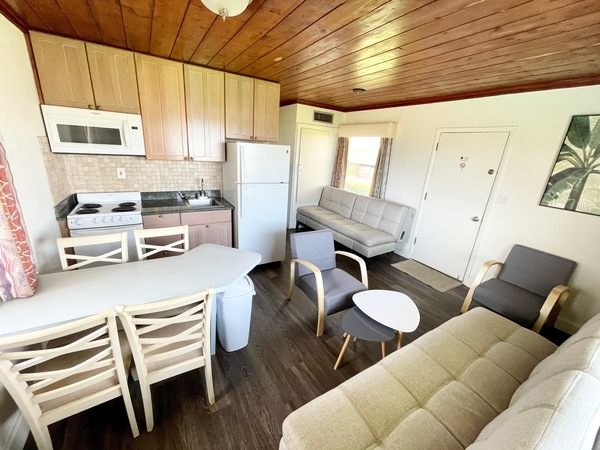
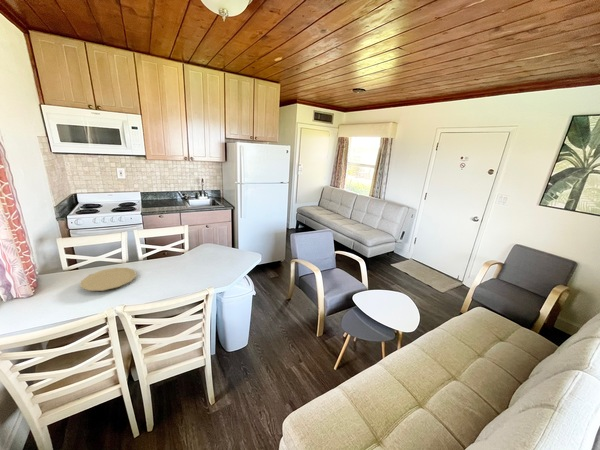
+ plate [79,267,137,292]
